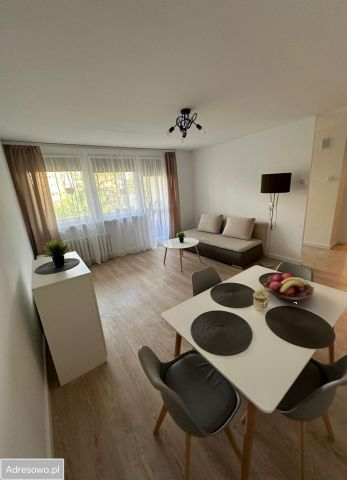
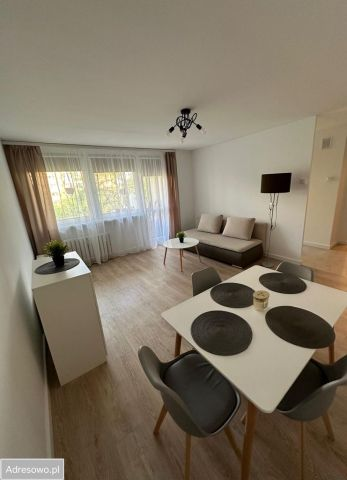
- fruit basket [262,272,315,303]
